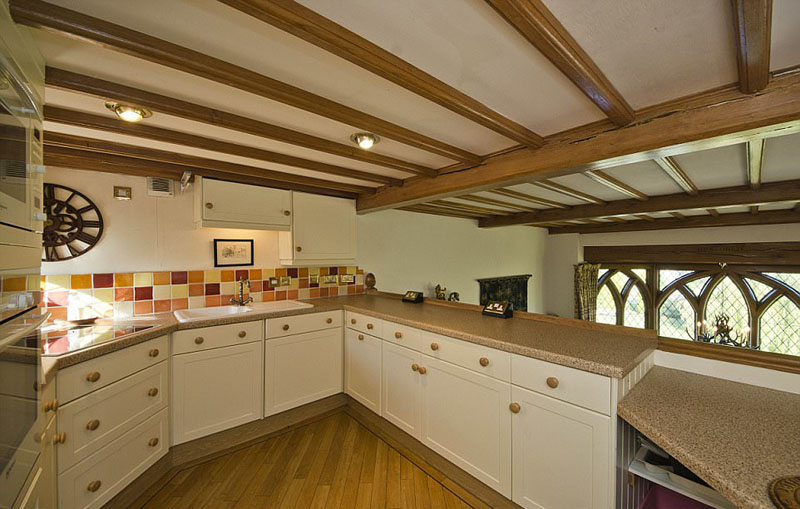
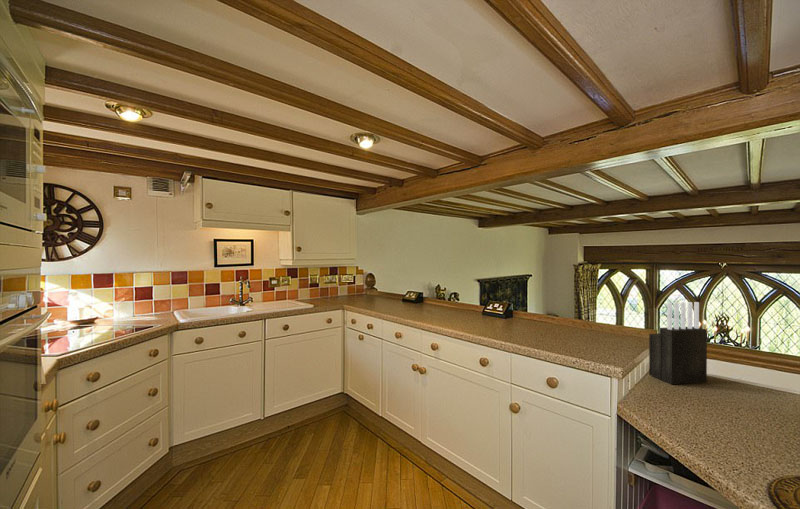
+ knife block [648,301,708,385]
